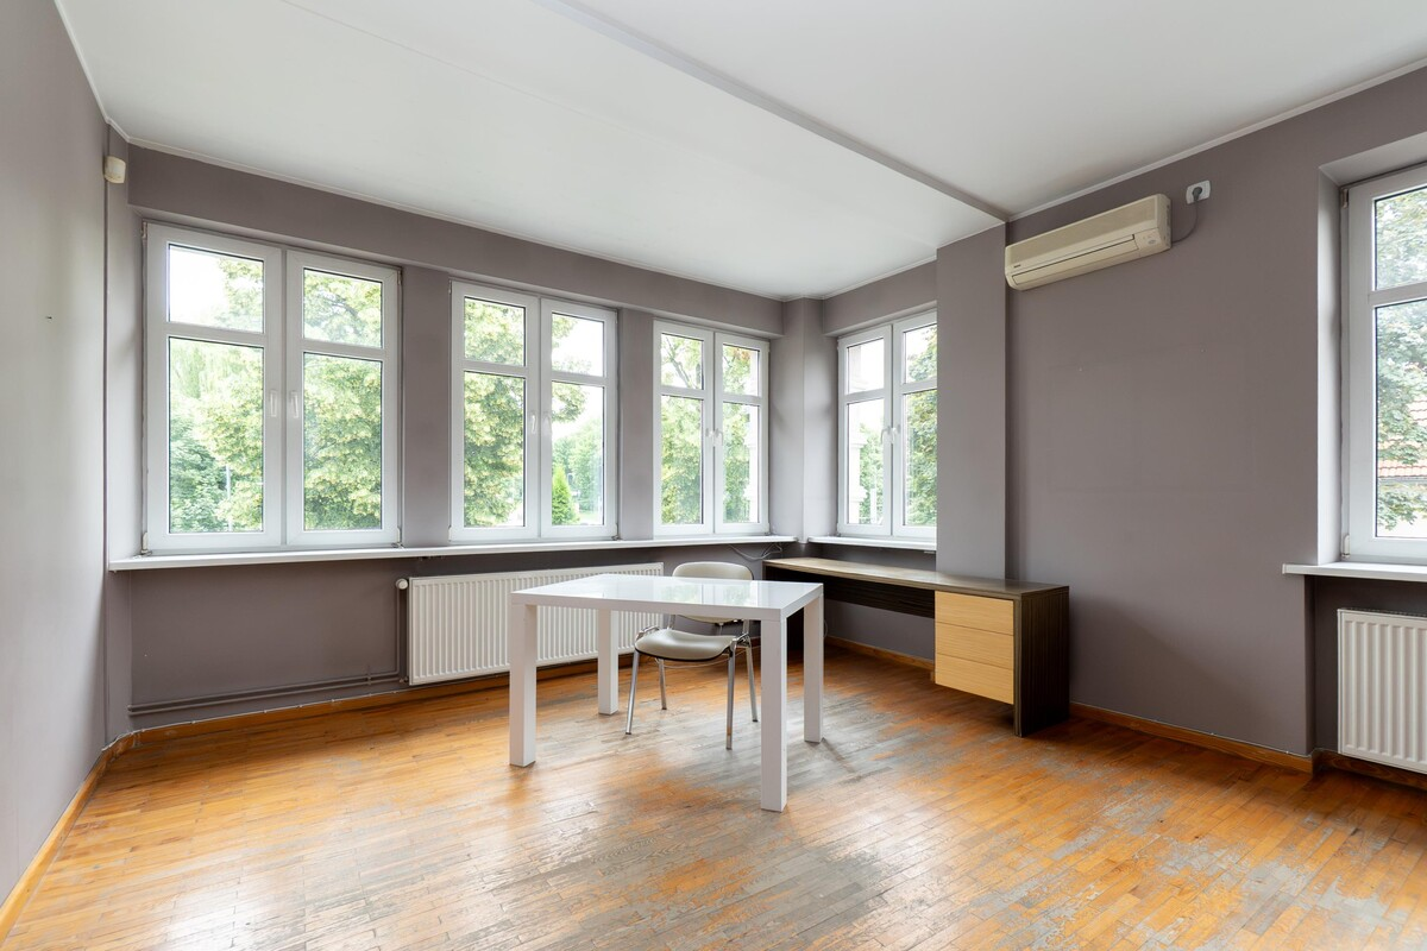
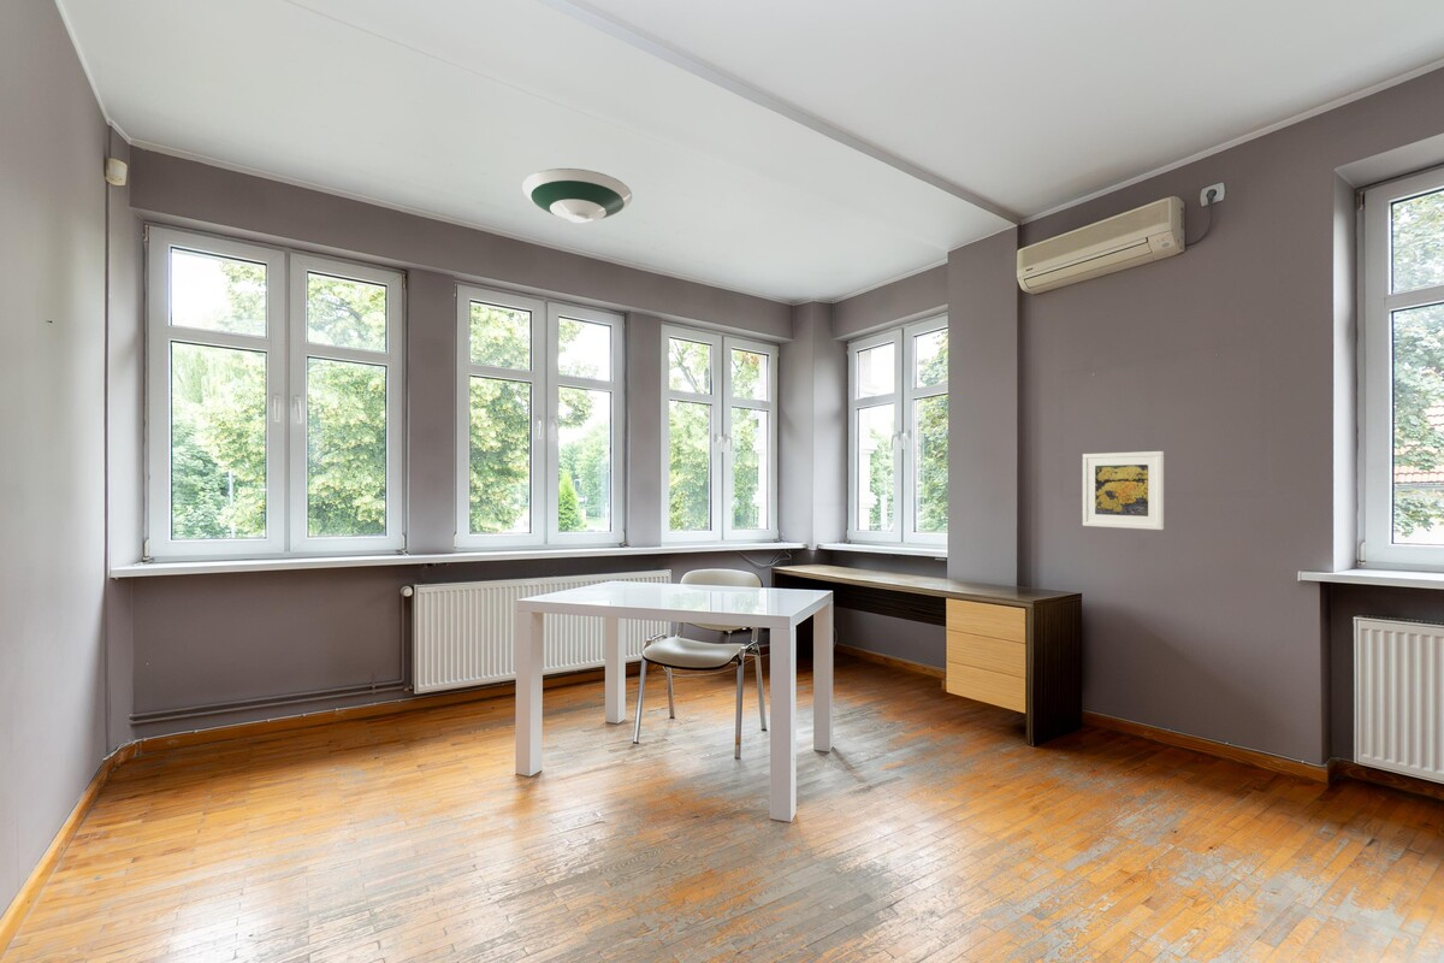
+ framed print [1082,450,1165,531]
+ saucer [521,167,633,224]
